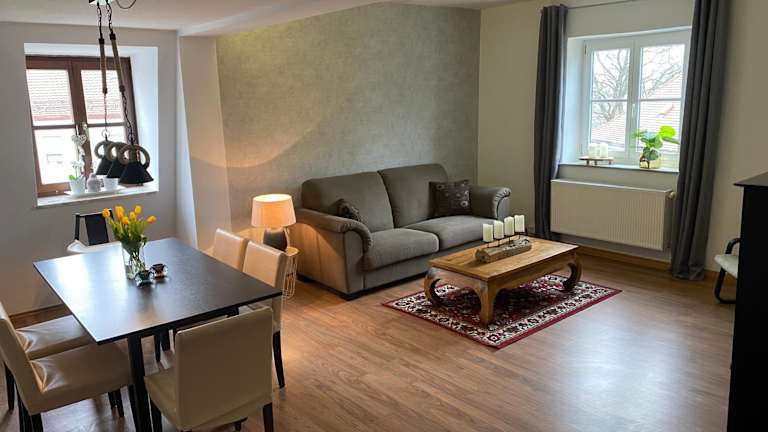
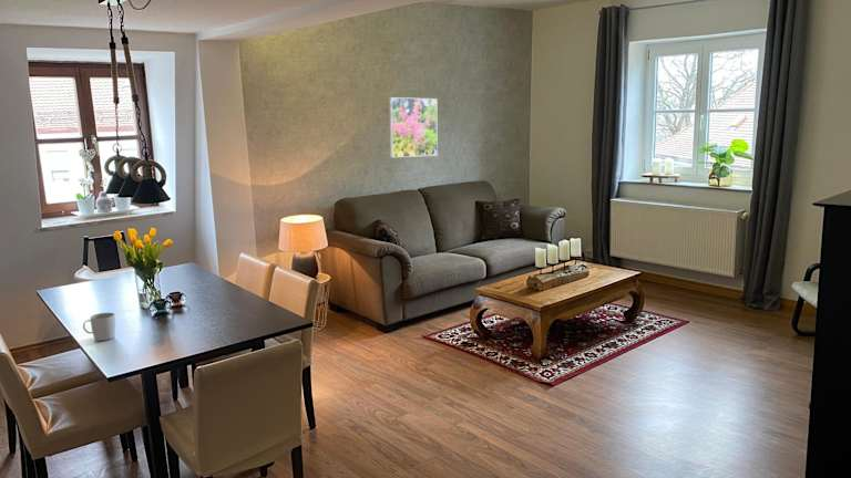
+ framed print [388,96,439,158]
+ mug [82,312,116,342]
